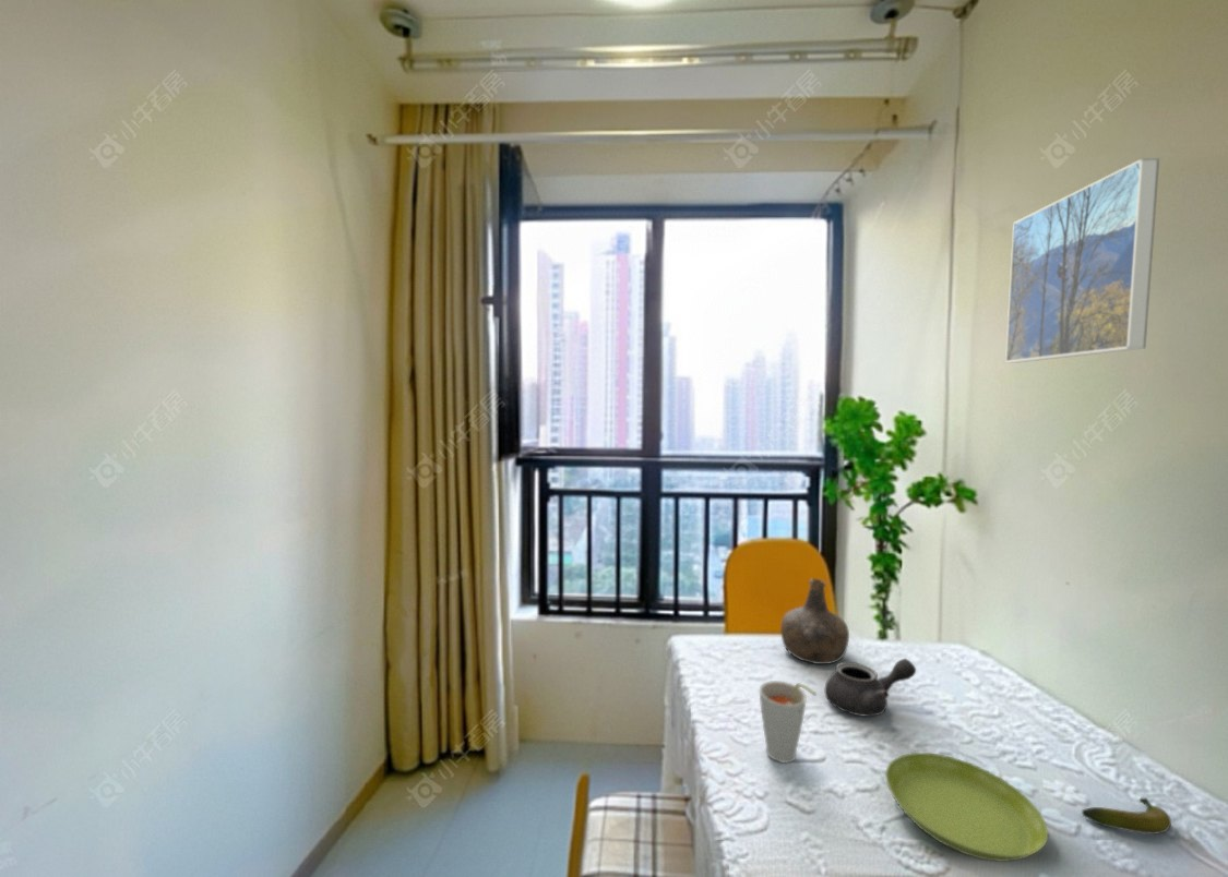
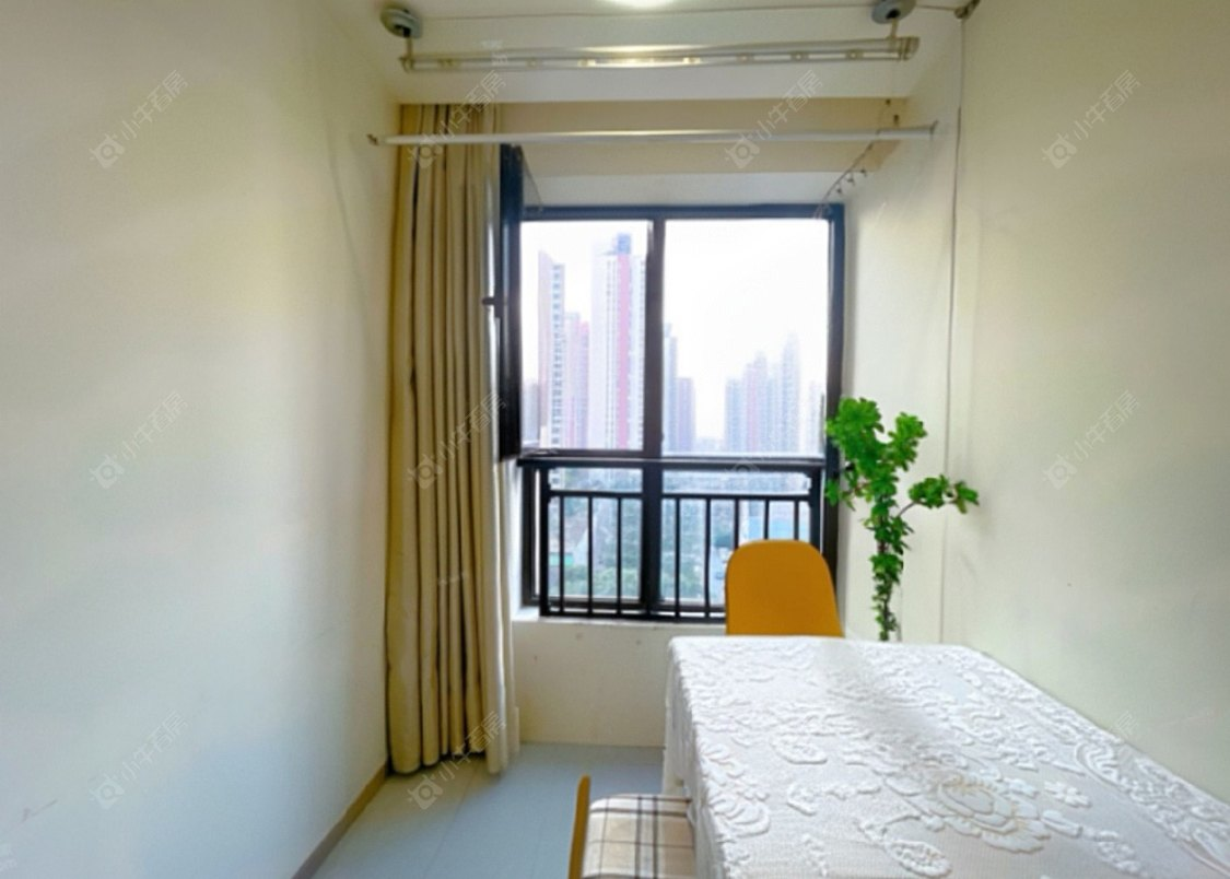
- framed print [1004,157,1160,363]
- cup [759,680,818,764]
- saucer [884,752,1049,863]
- banana [1081,796,1172,836]
- bottle [779,577,850,665]
- teapot [824,658,917,718]
